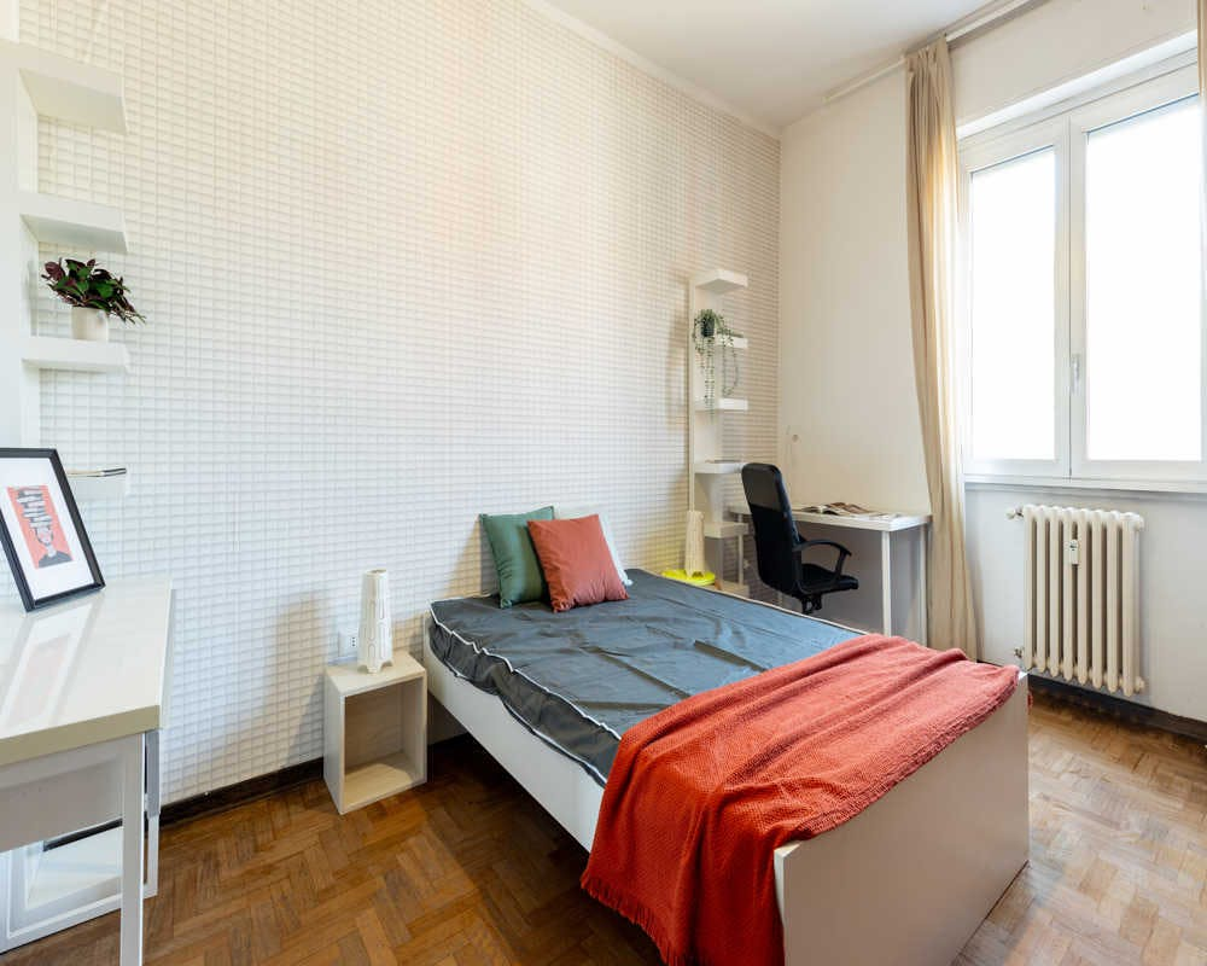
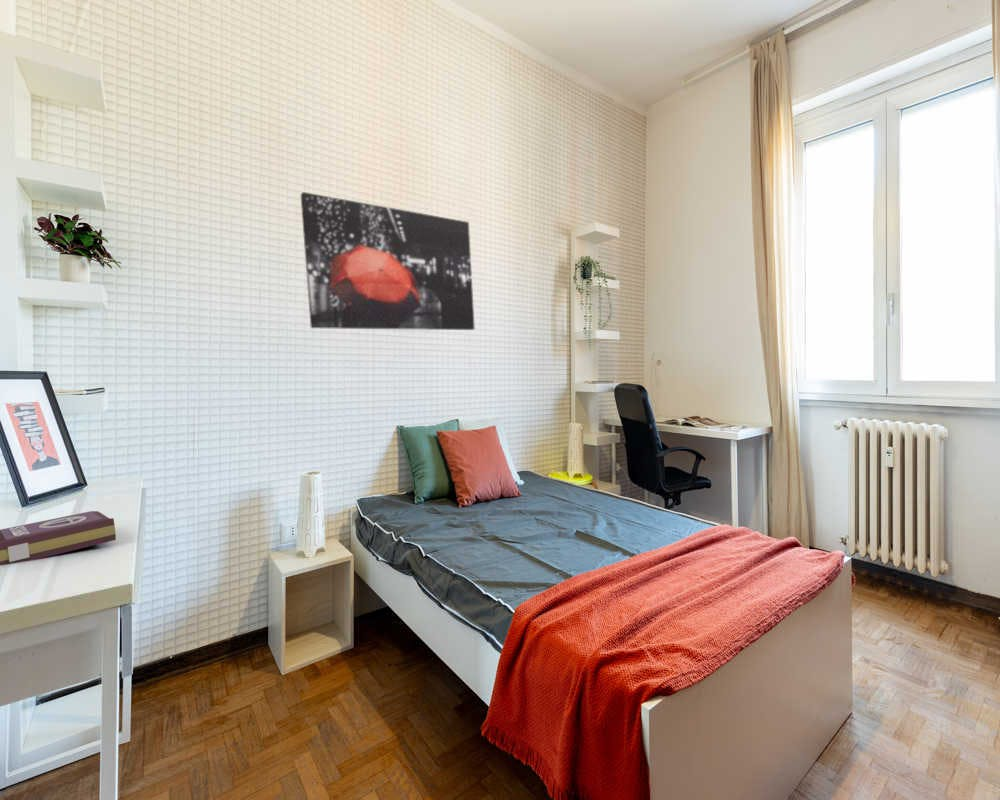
+ wall art [300,191,476,331]
+ book [0,510,117,566]
